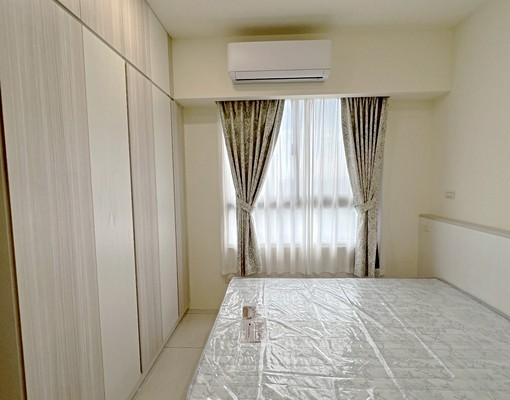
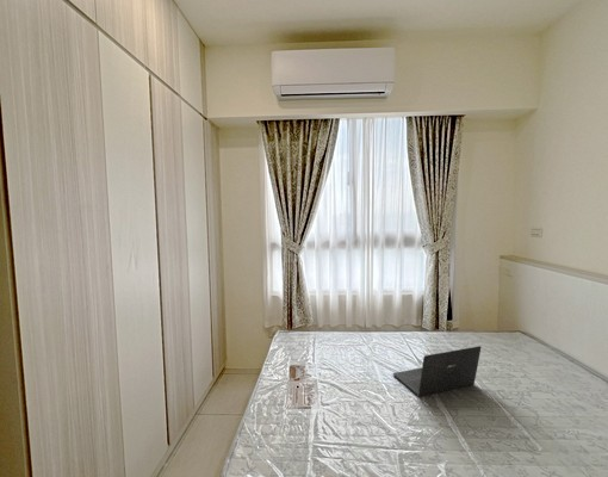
+ laptop [392,345,483,397]
